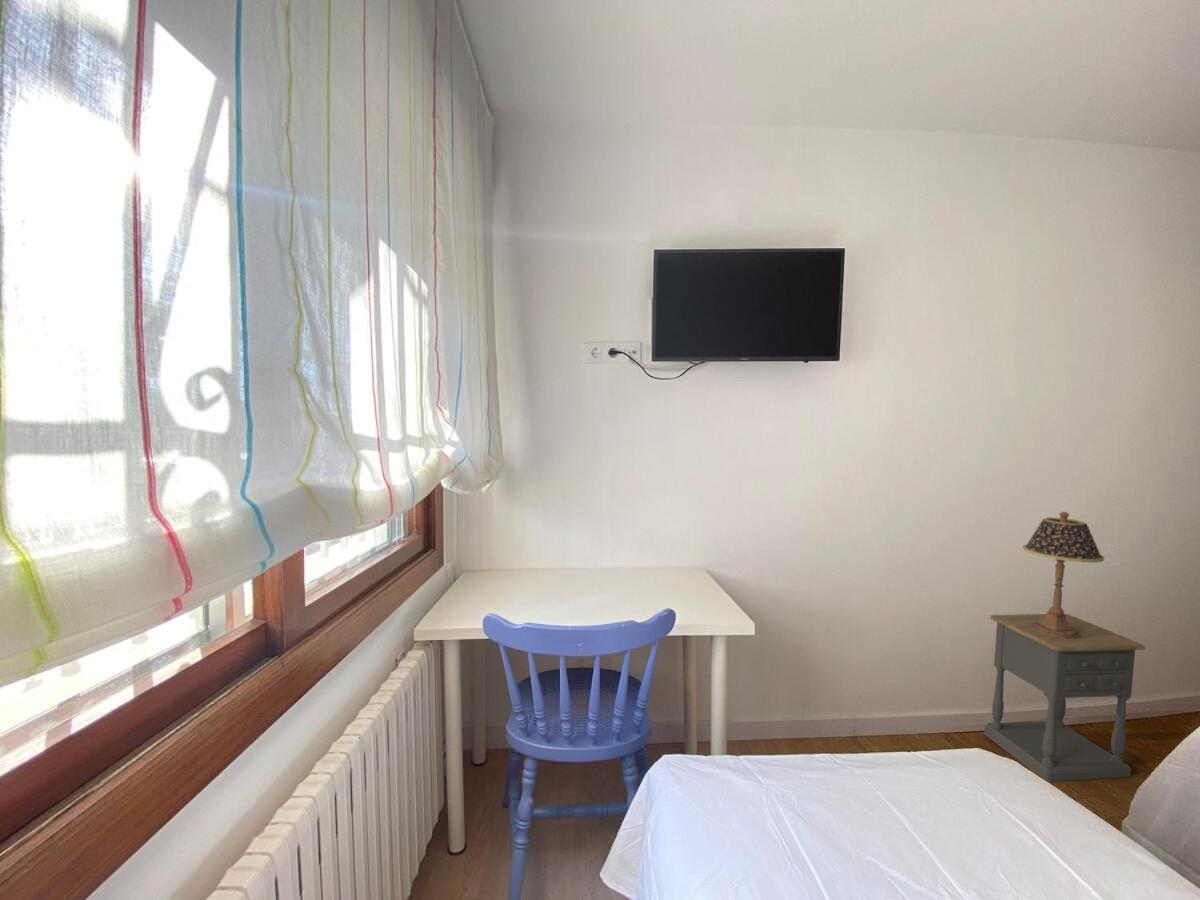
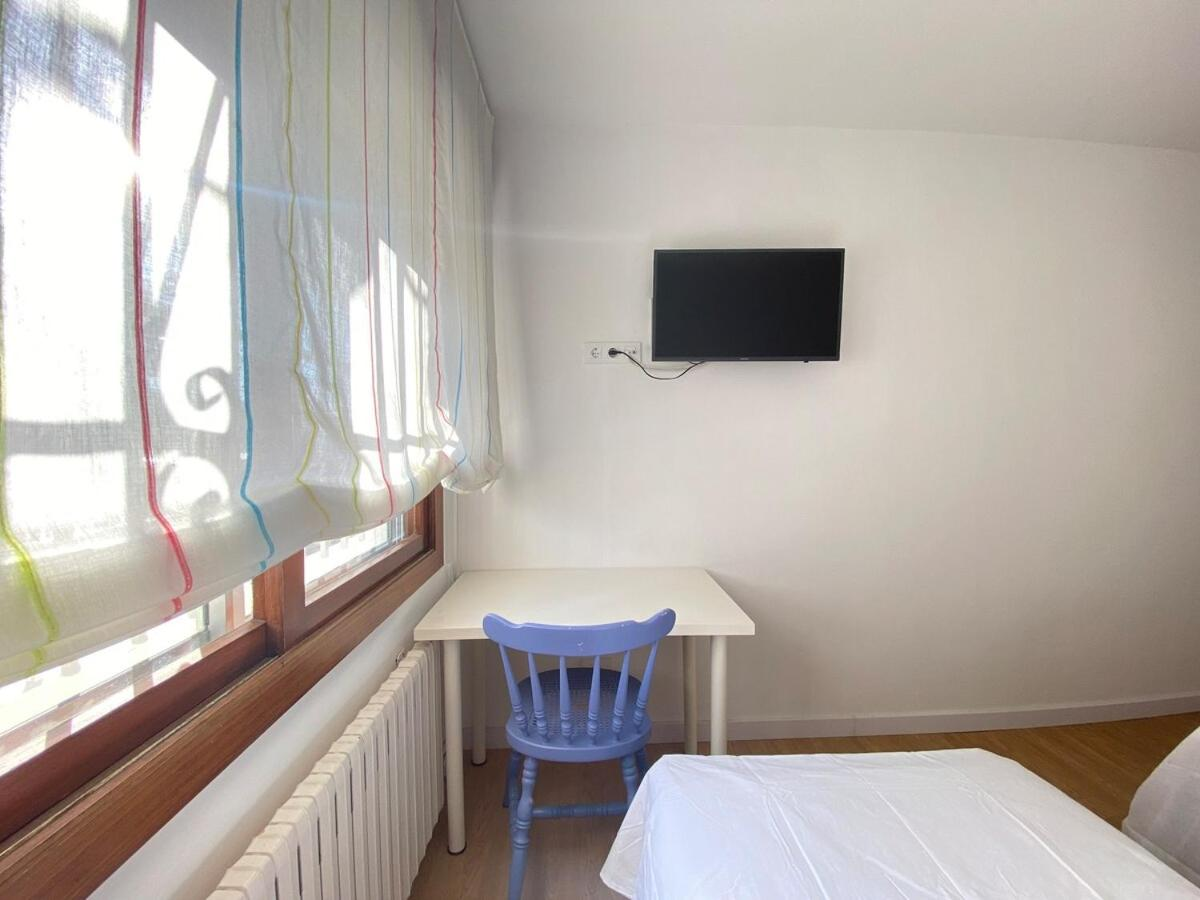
- table lamp [1022,511,1105,639]
- nightstand [983,613,1146,783]
